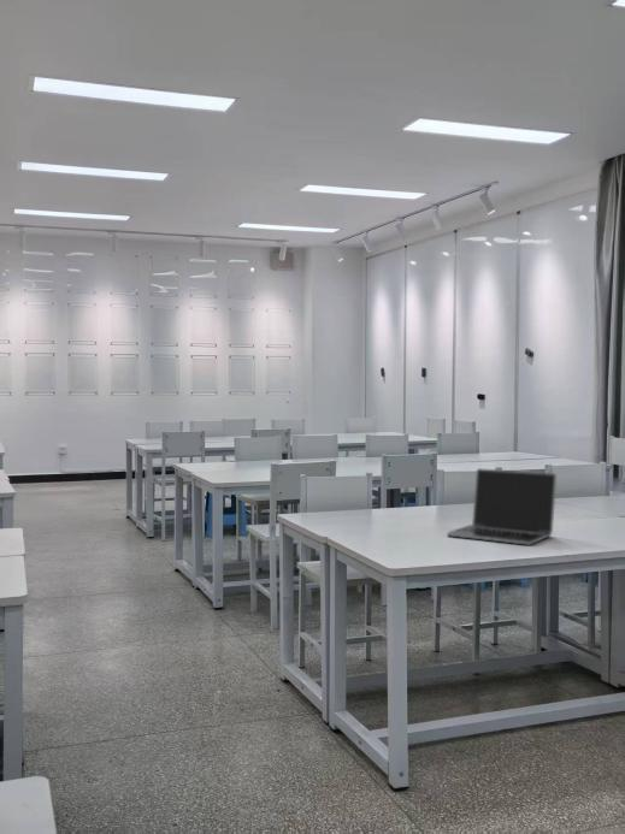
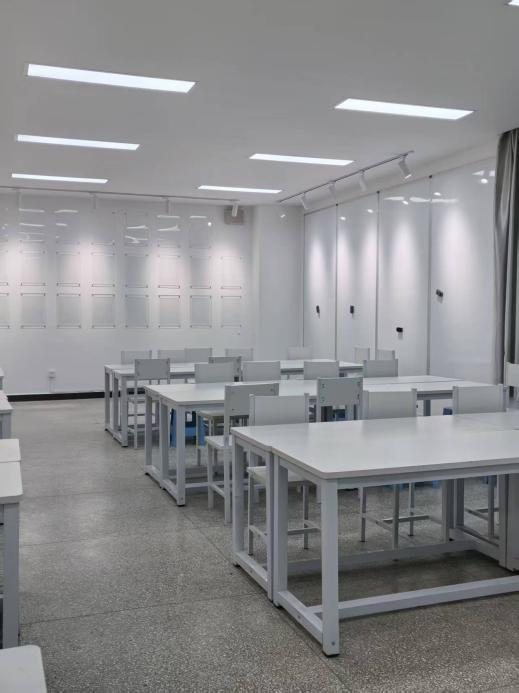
- laptop [446,467,558,546]
